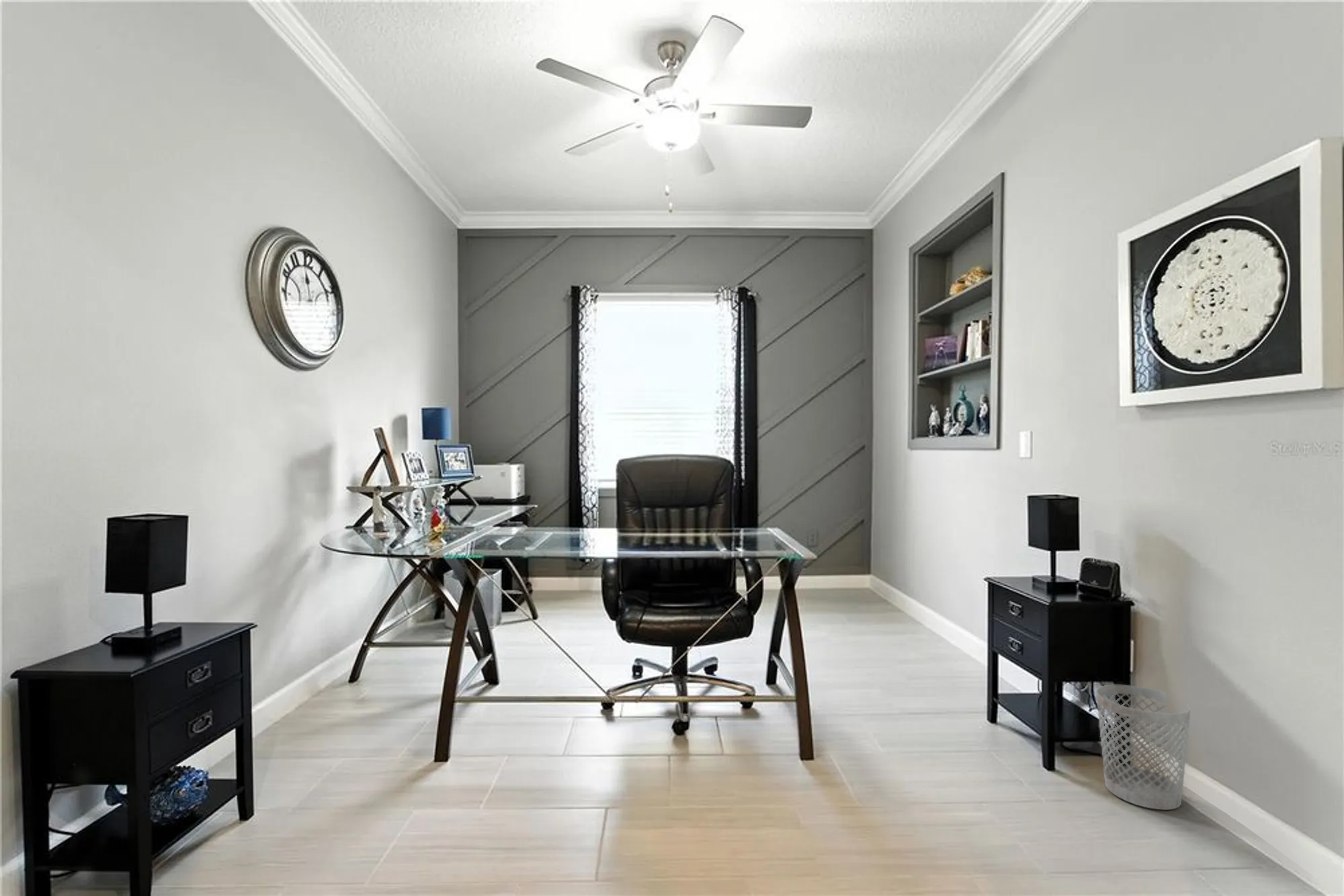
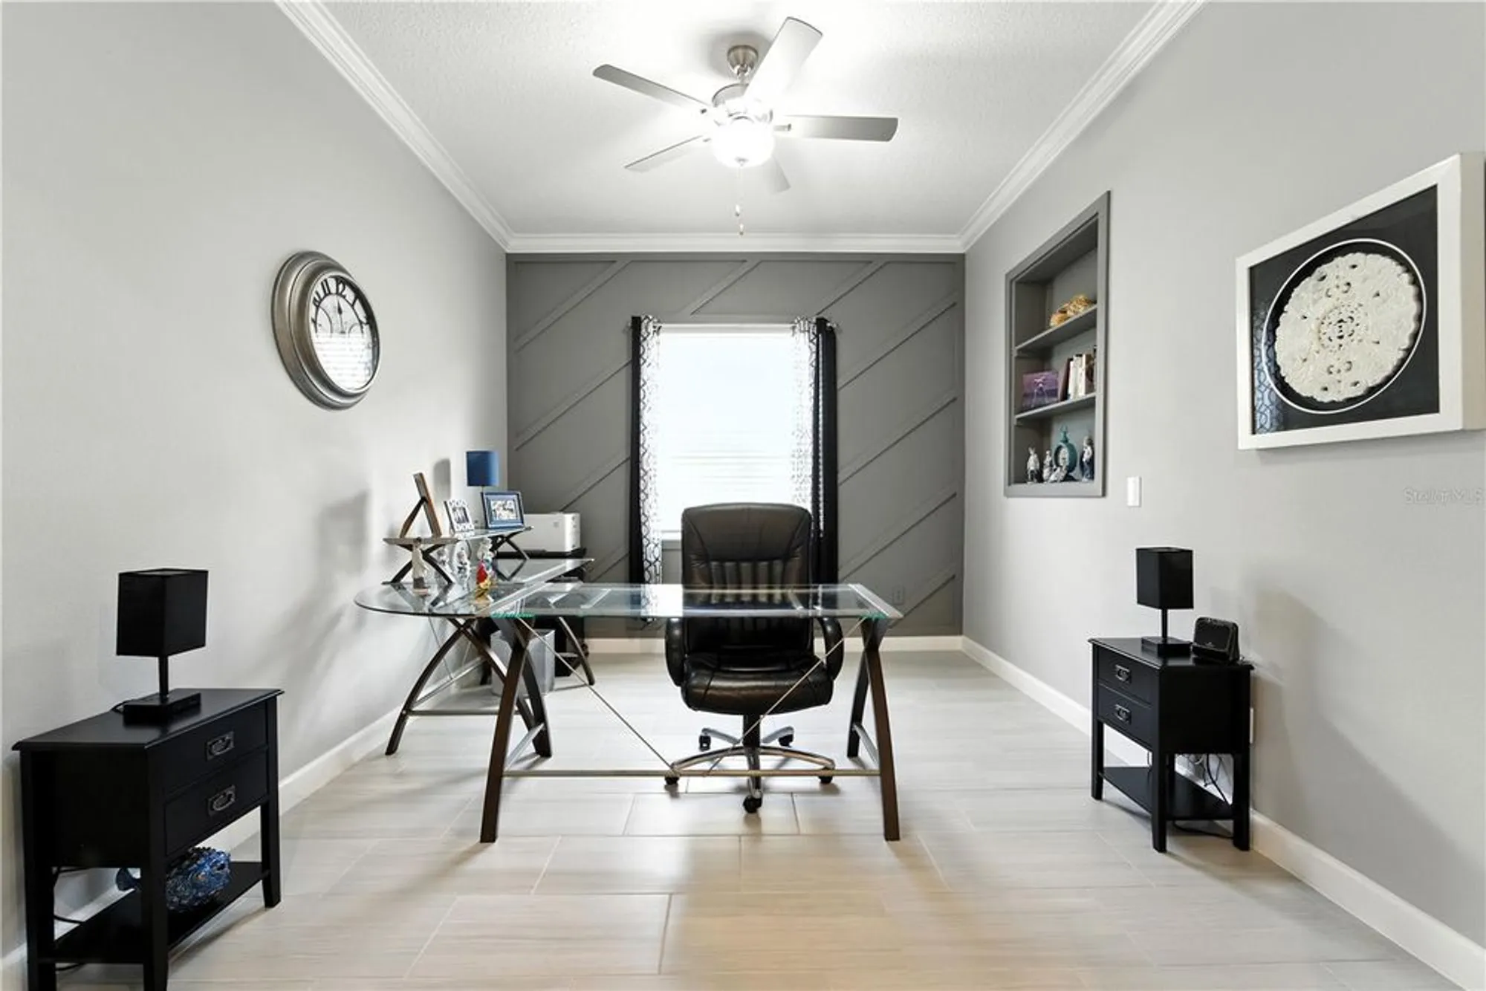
- wastebasket [1095,684,1191,811]
